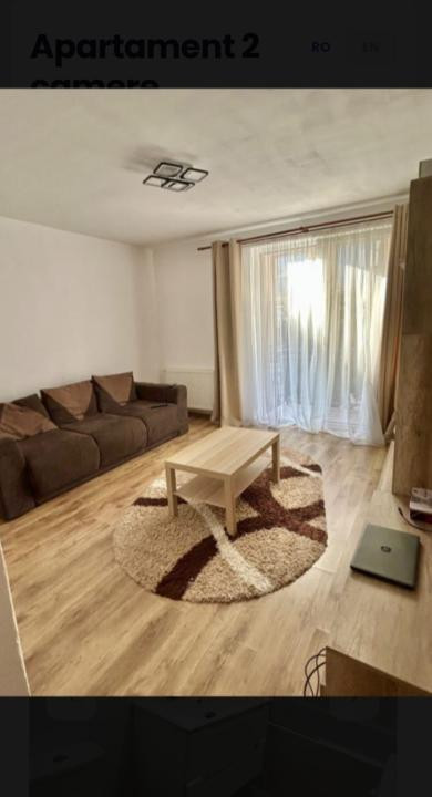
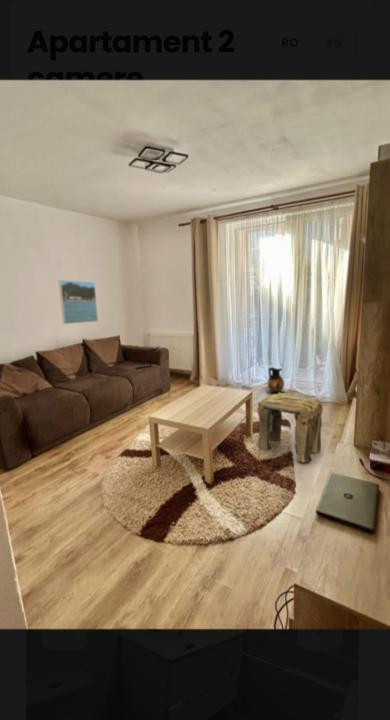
+ ceramic jug [266,366,285,394]
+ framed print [58,279,99,325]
+ stool [257,392,324,463]
